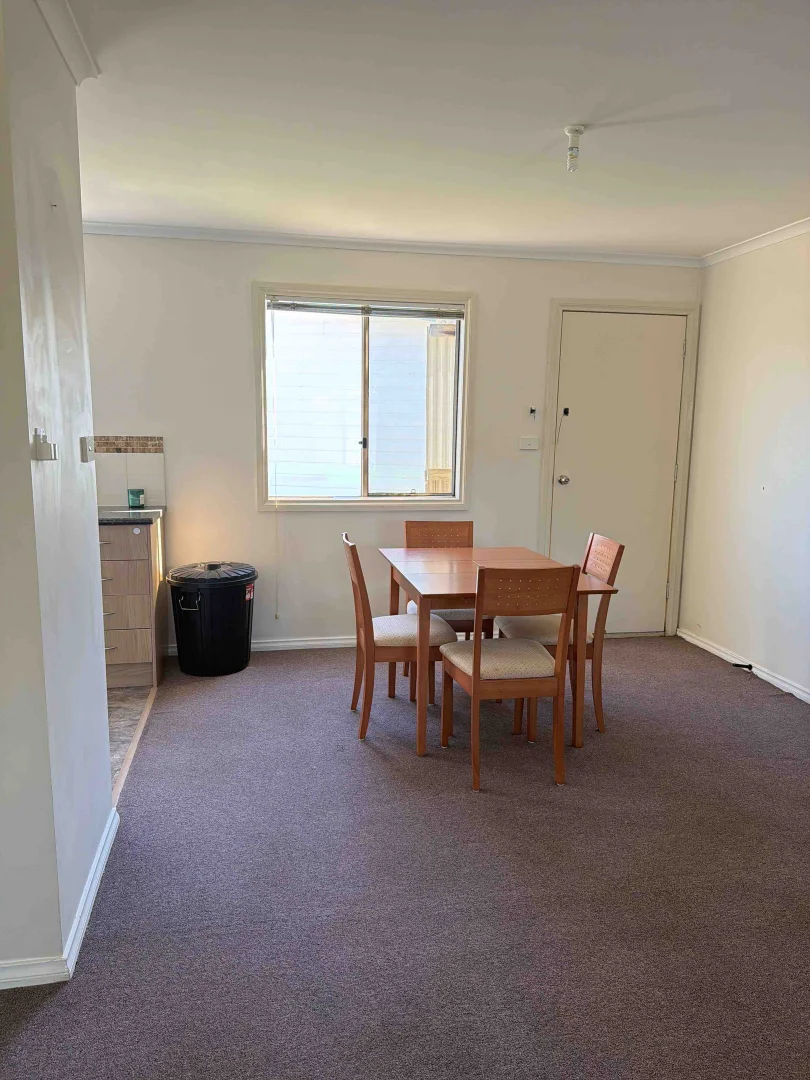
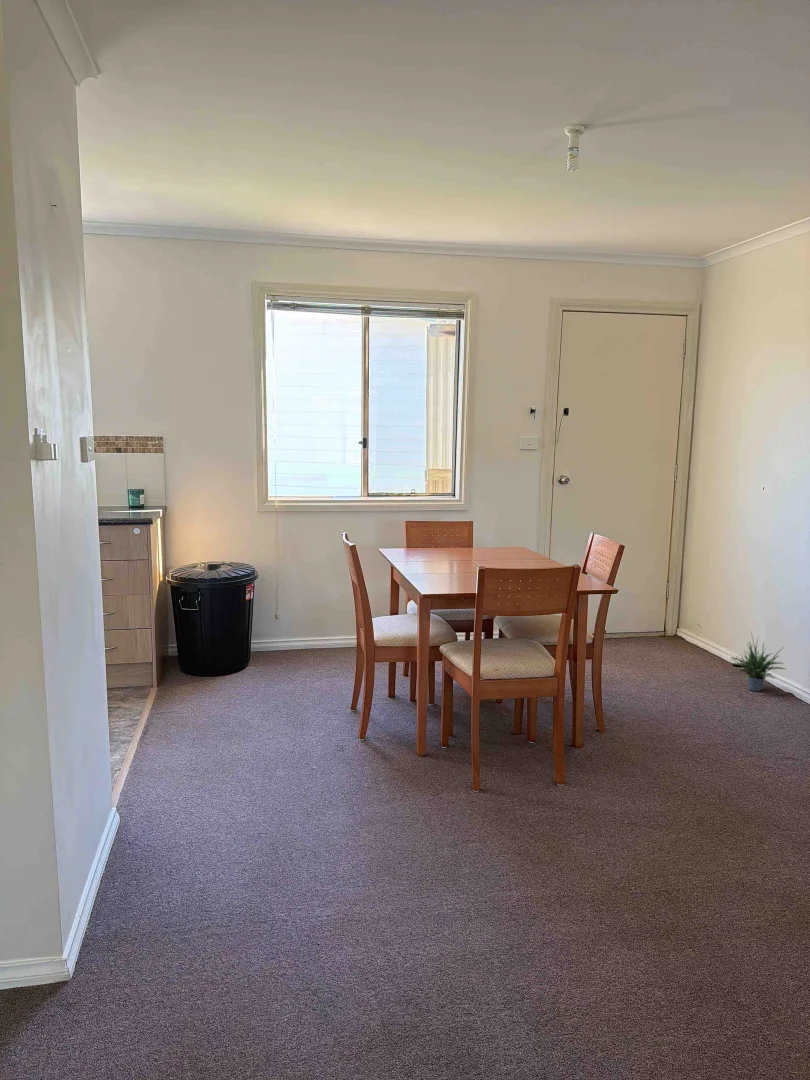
+ potted plant [729,628,786,692]
